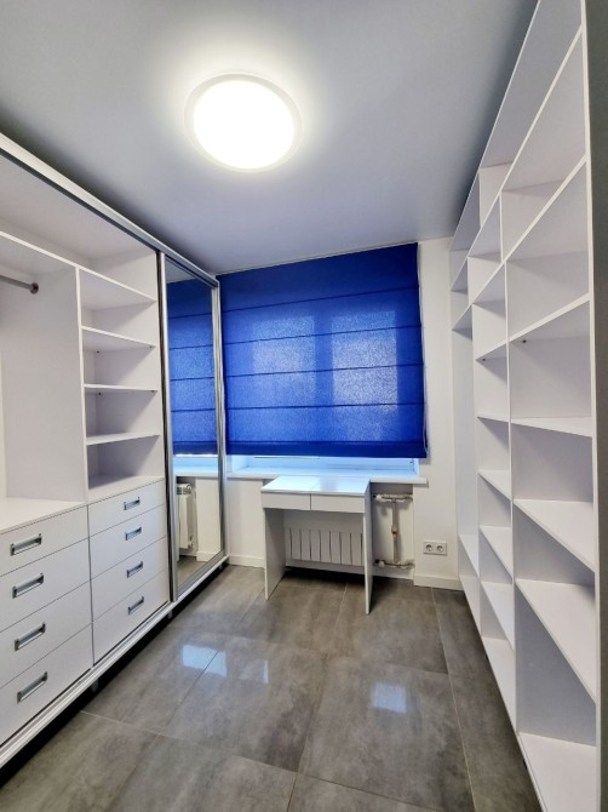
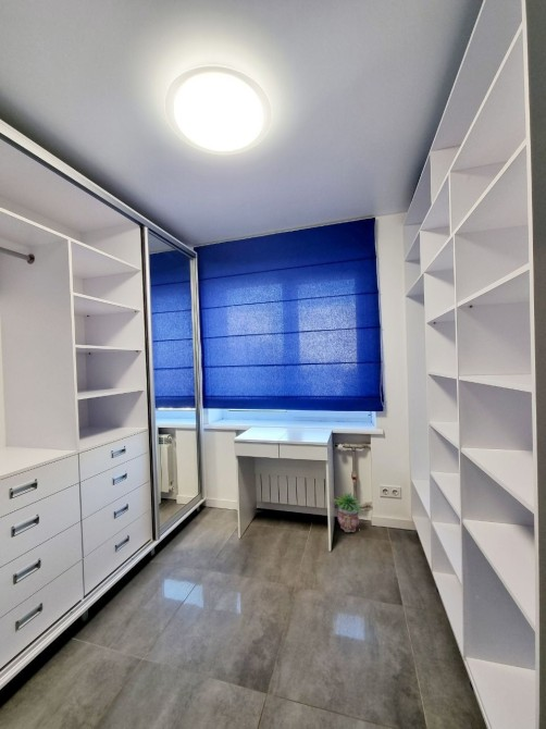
+ potted plant [333,491,364,533]
